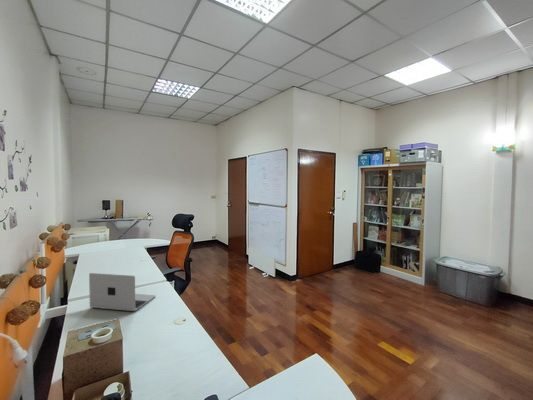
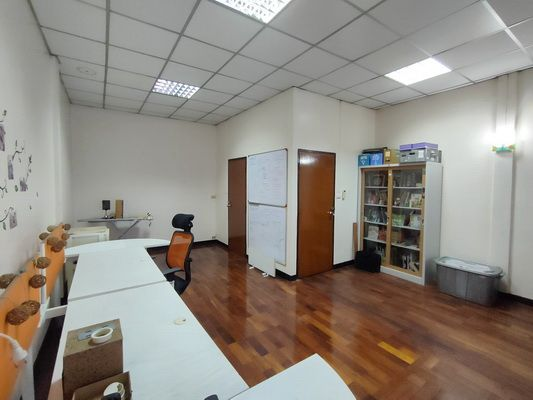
- laptop [88,272,156,312]
